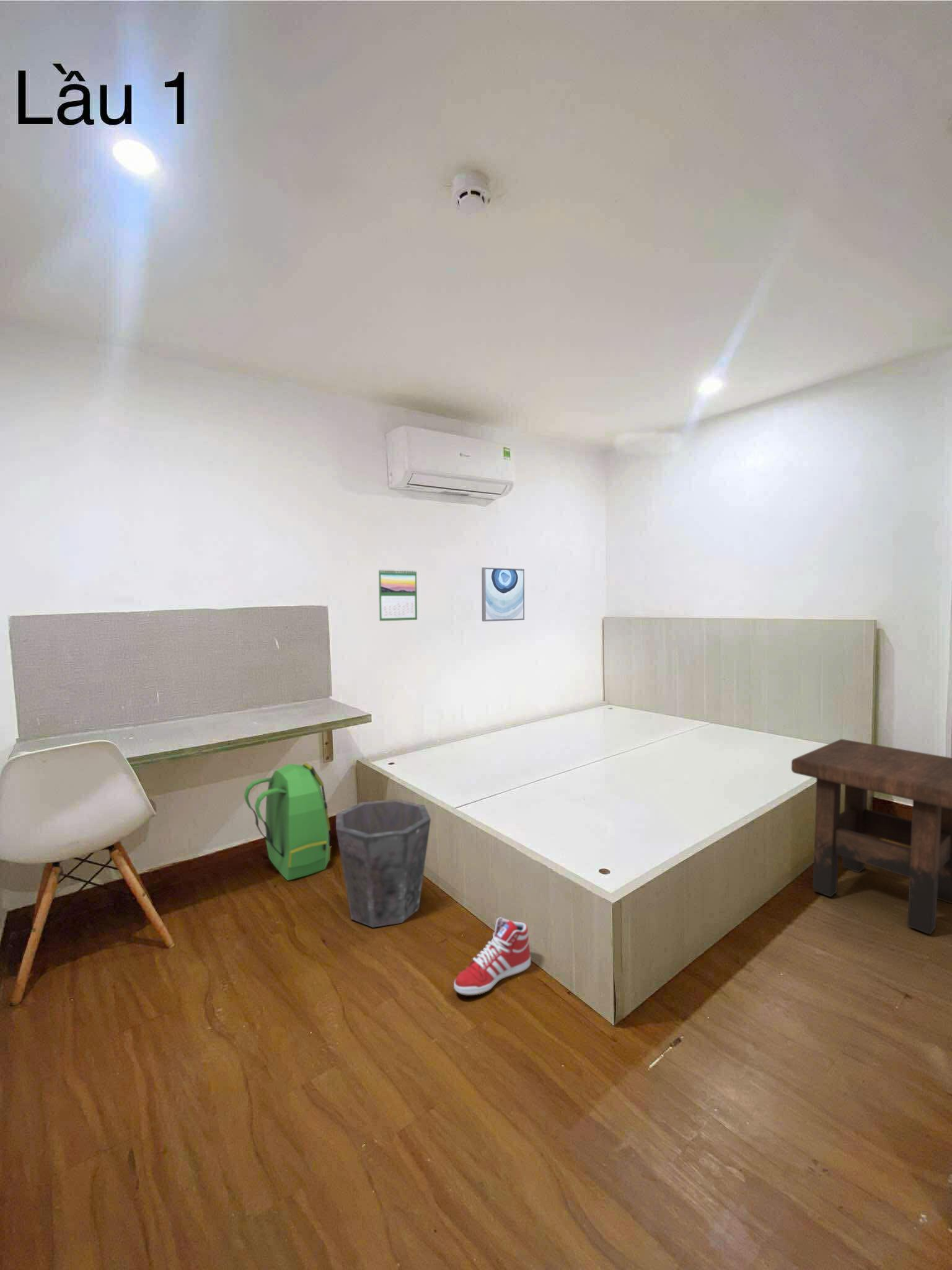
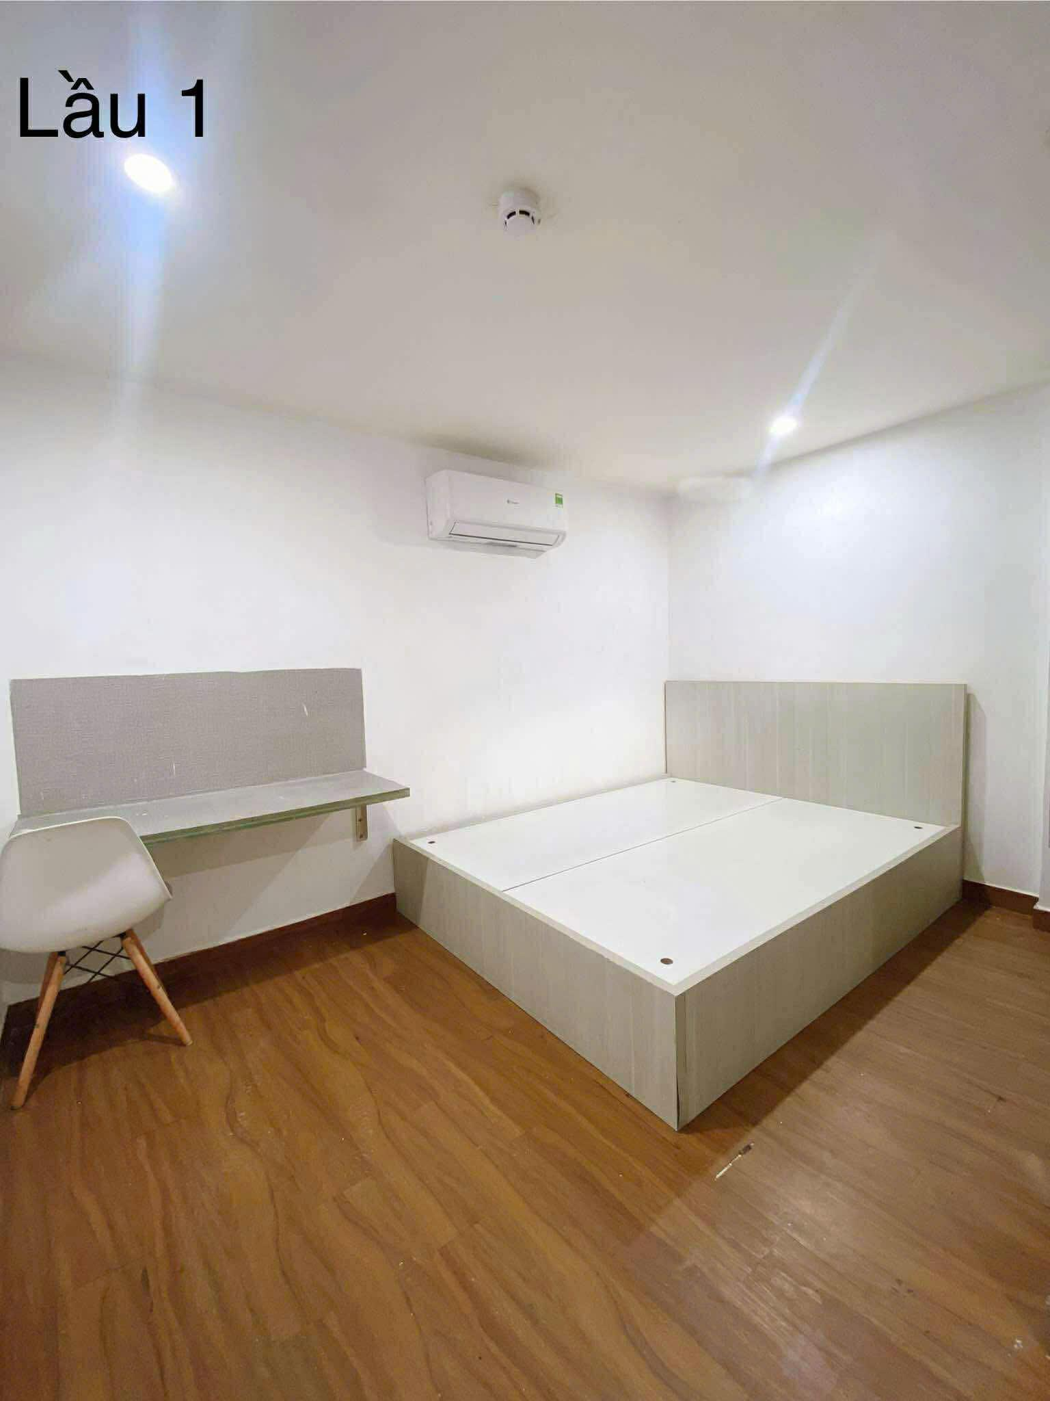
- calendar [378,568,418,621]
- waste bin [335,798,431,928]
- sneaker [453,917,531,996]
- side table [791,739,952,935]
- backpack [244,762,331,881]
- wall art [481,567,525,622]
